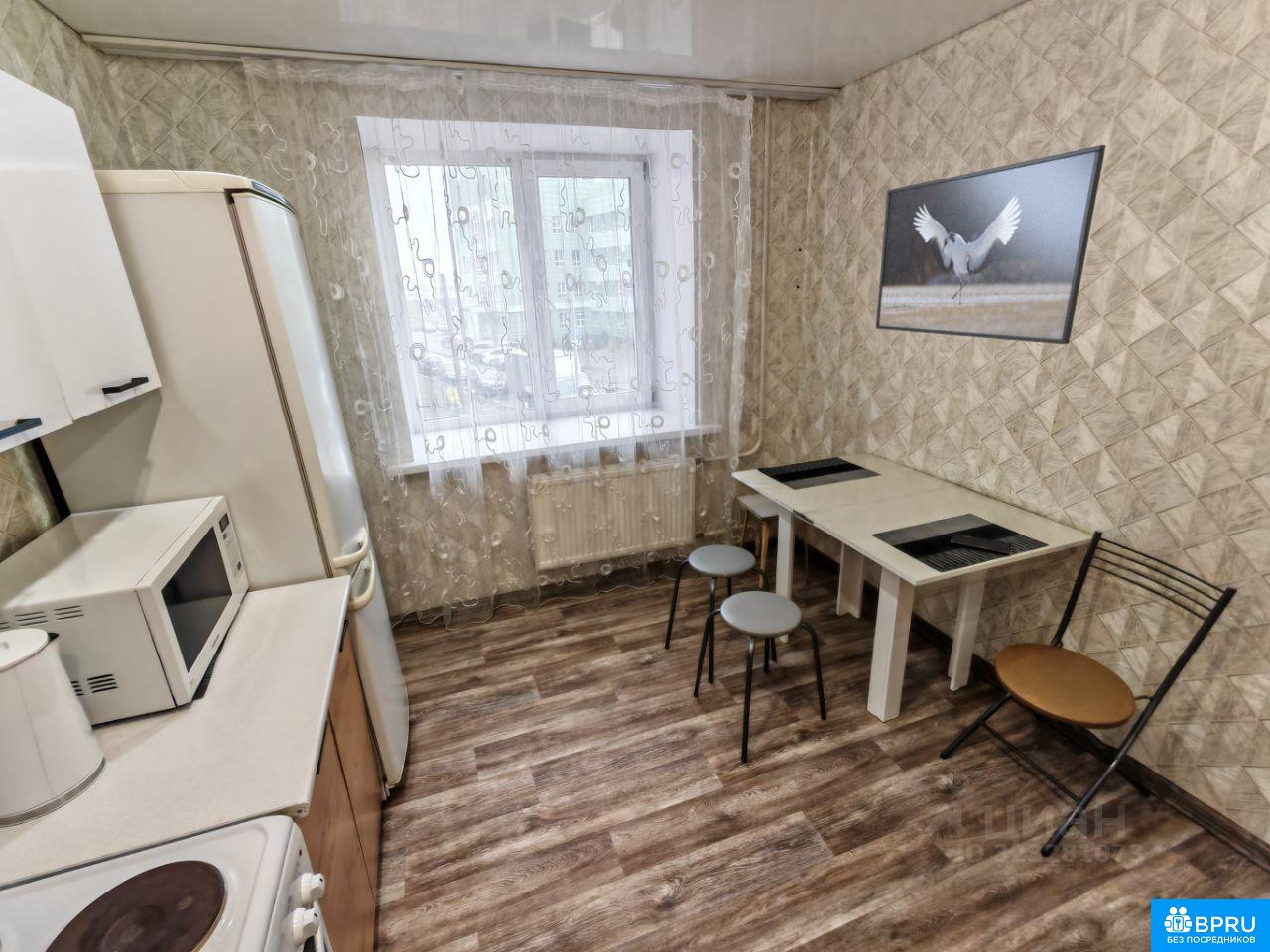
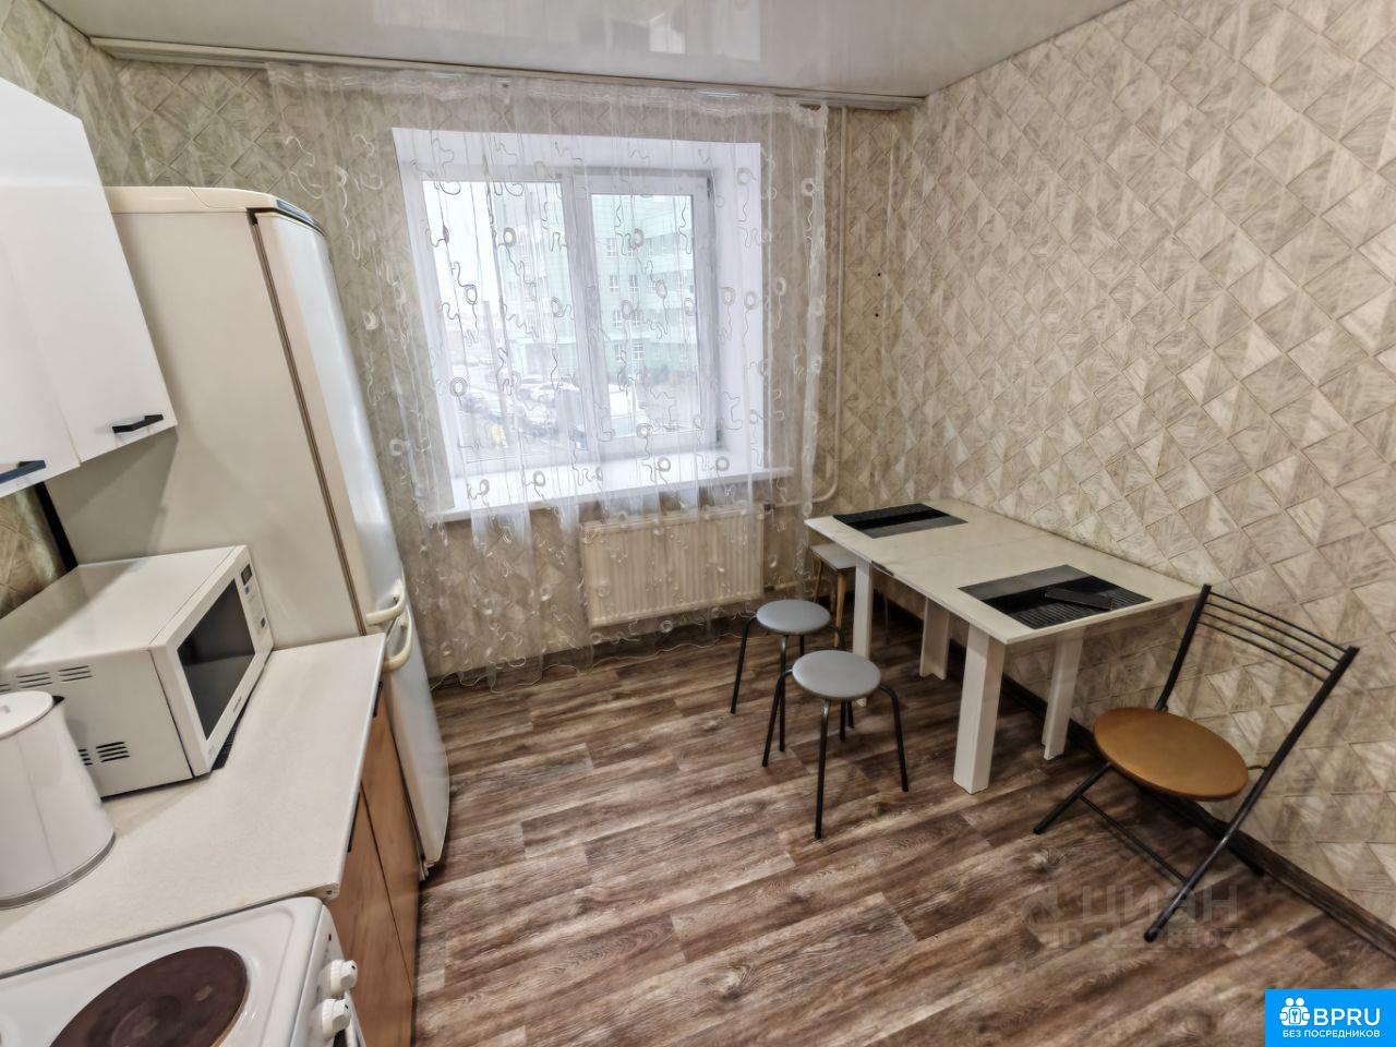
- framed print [875,144,1107,345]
